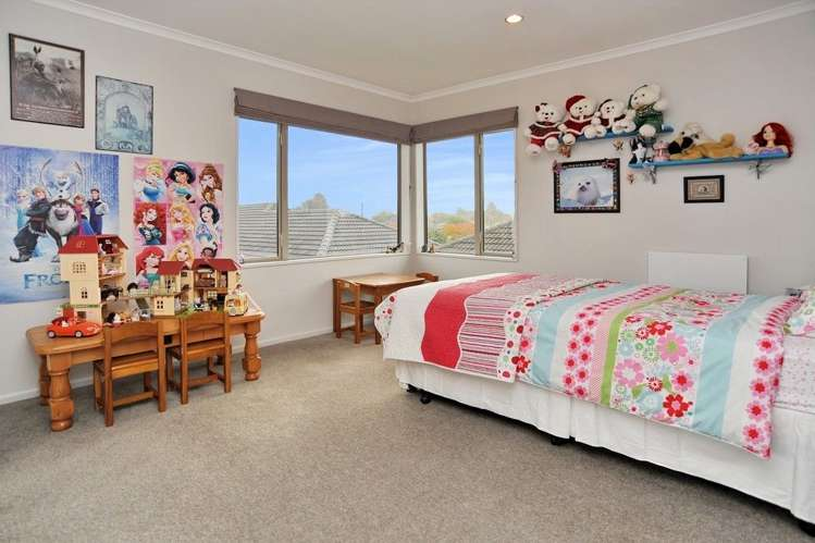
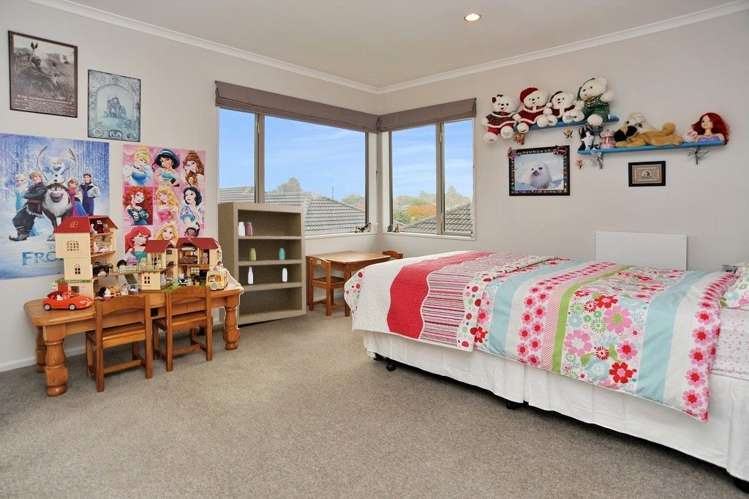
+ bookcase [217,201,307,326]
